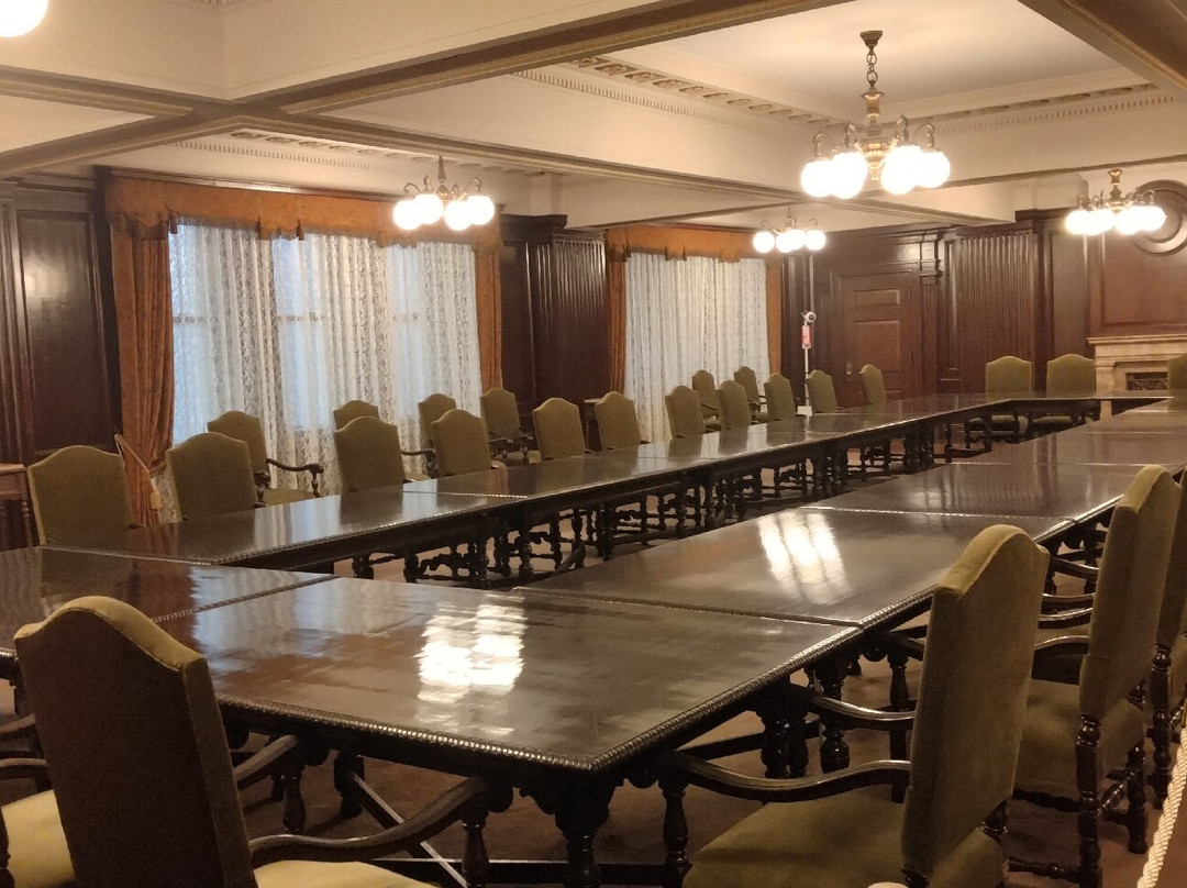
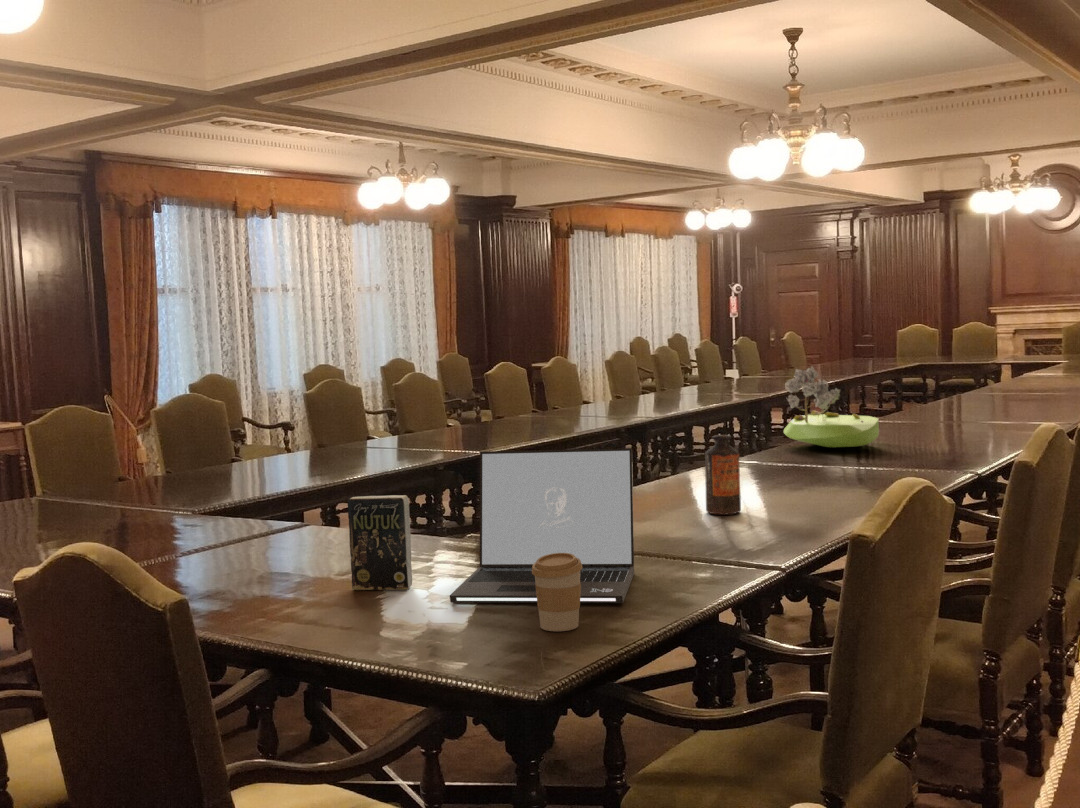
+ book [347,494,413,591]
+ laptop [448,447,635,604]
+ coffee cup [532,553,582,632]
+ bottle [704,434,742,516]
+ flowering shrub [783,365,880,448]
